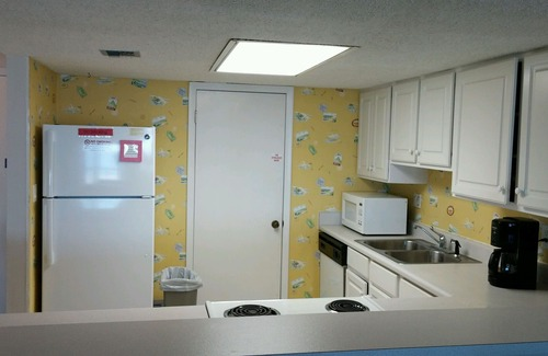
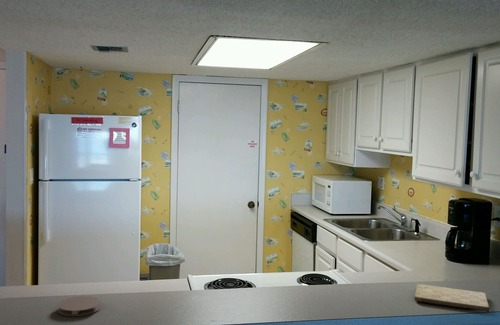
+ cutting board [413,283,490,313]
+ coaster [57,295,102,317]
